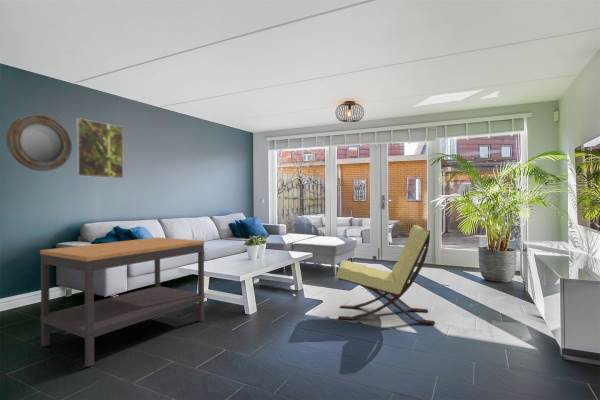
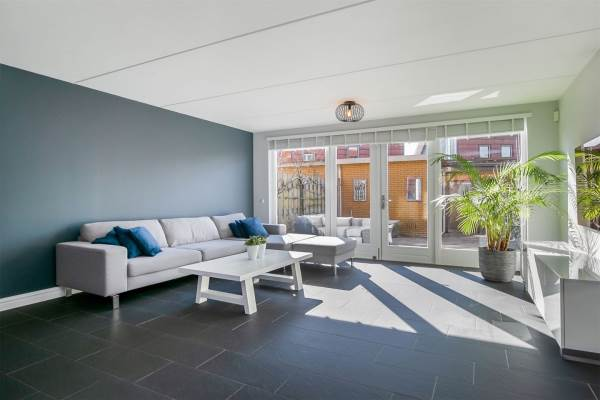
- side table [39,236,206,368]
- home mirror [5,114,73,172]
- lounge chair [335,224,436,325]
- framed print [75,117,124,179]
